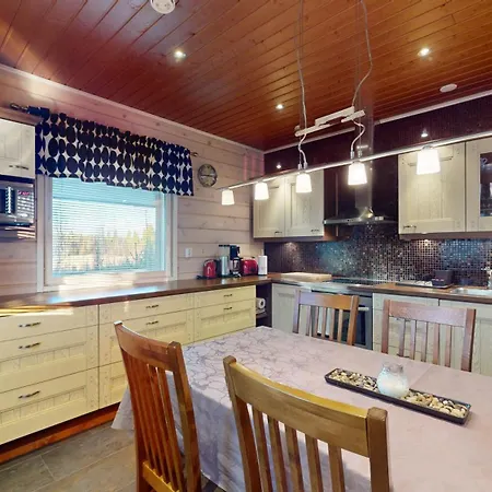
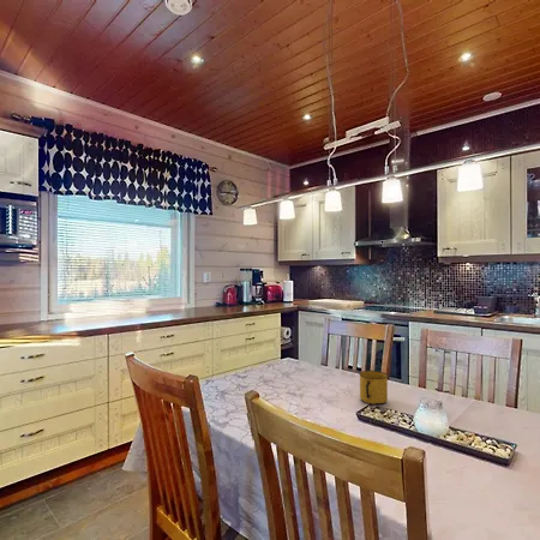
+ mug [358,370,389,406]
